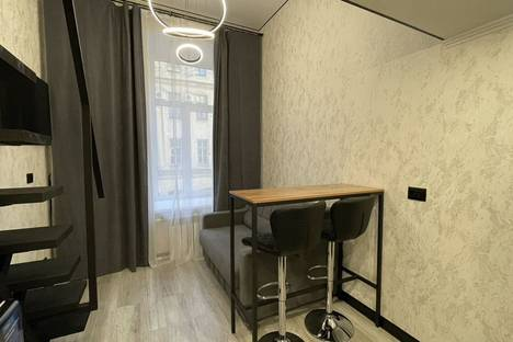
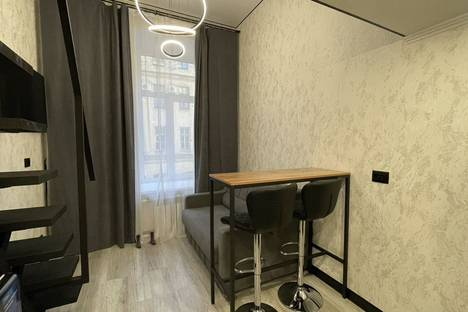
+ boots [135,231,157,249]
